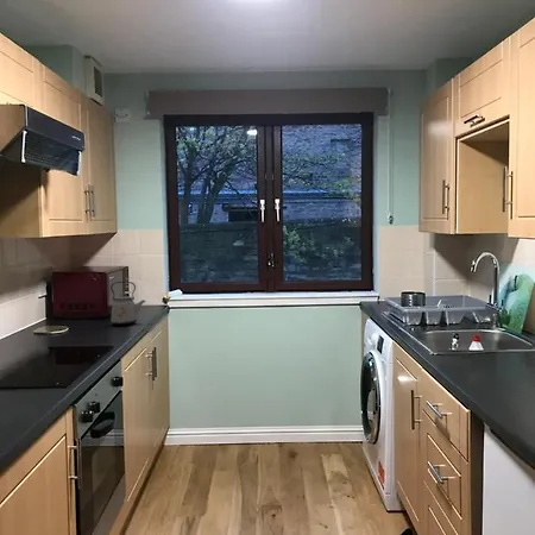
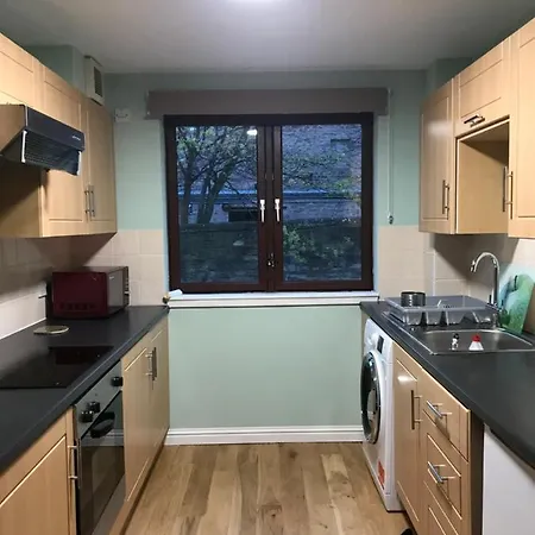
- kettle [109,281,146,326]
